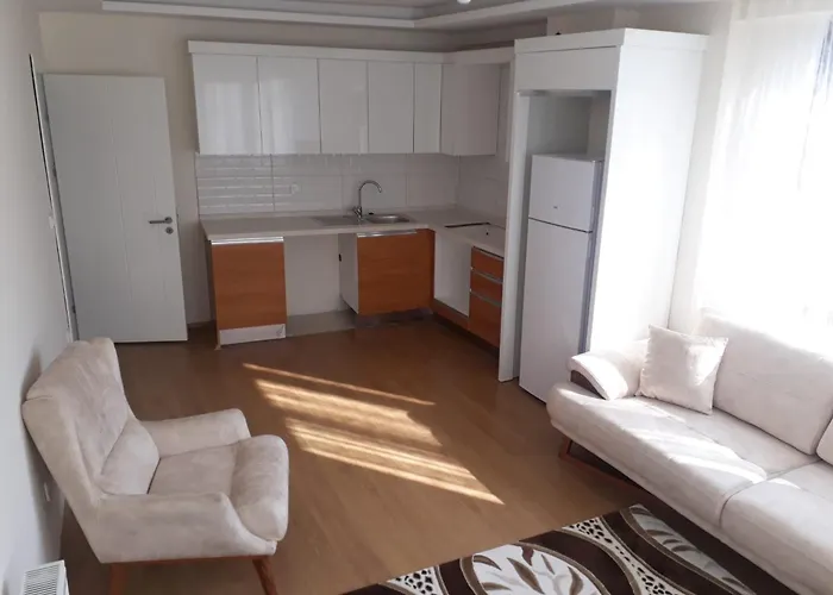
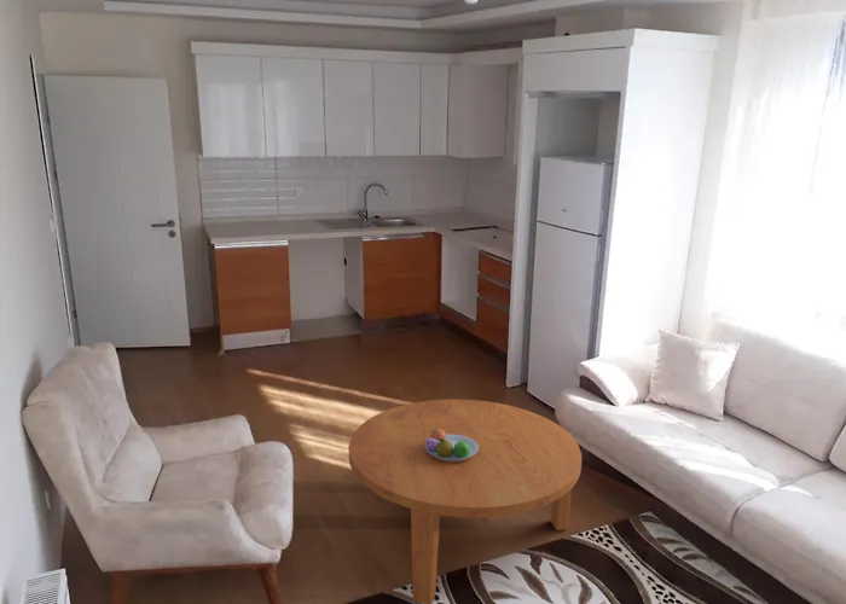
+ fruit bowl [424,428,479,461]
+ coffee table [348,399,583,604]
